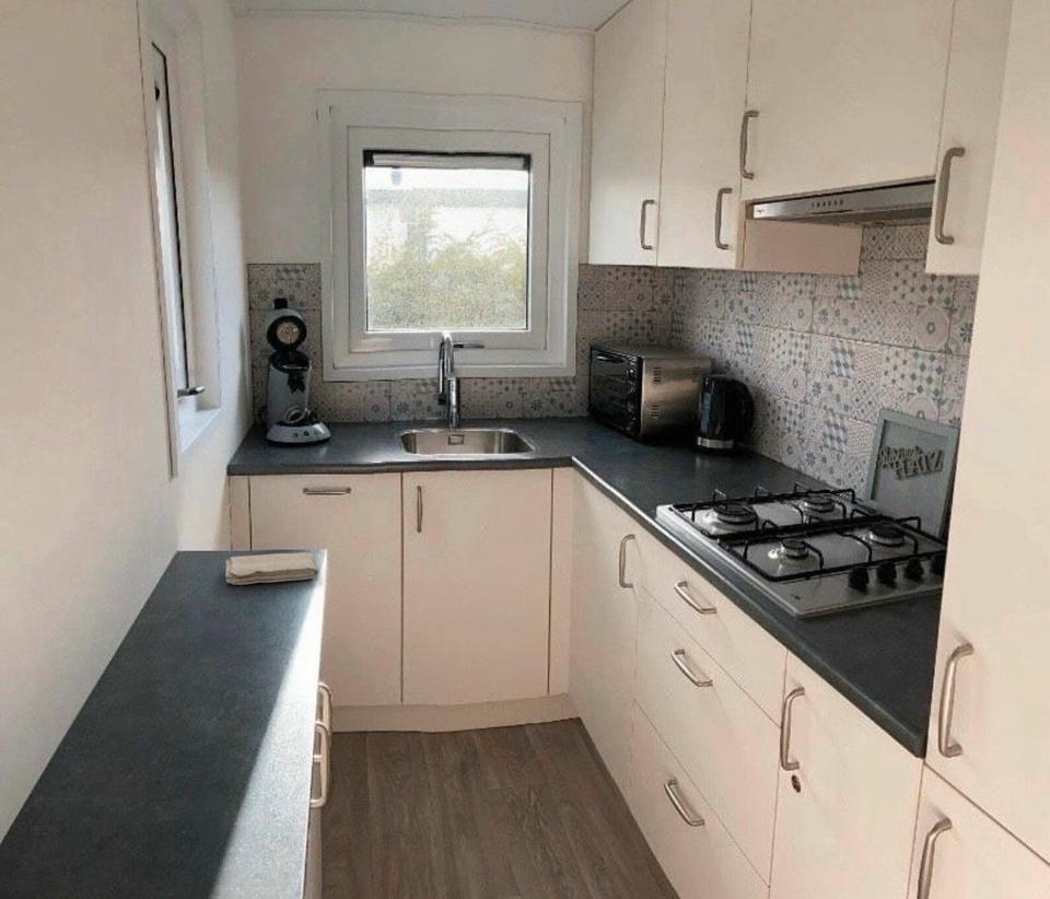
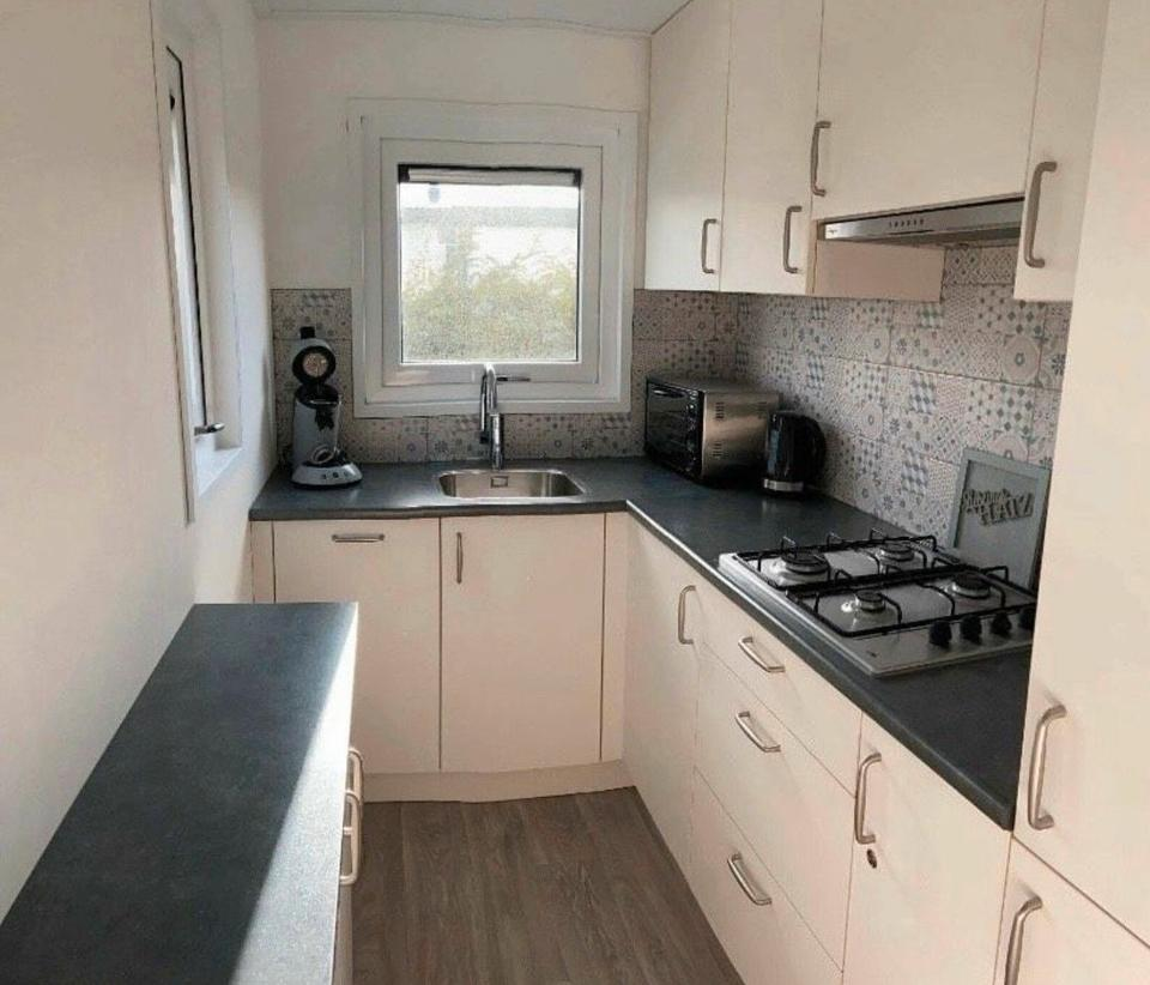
- washcloth [224,551,320,586]
